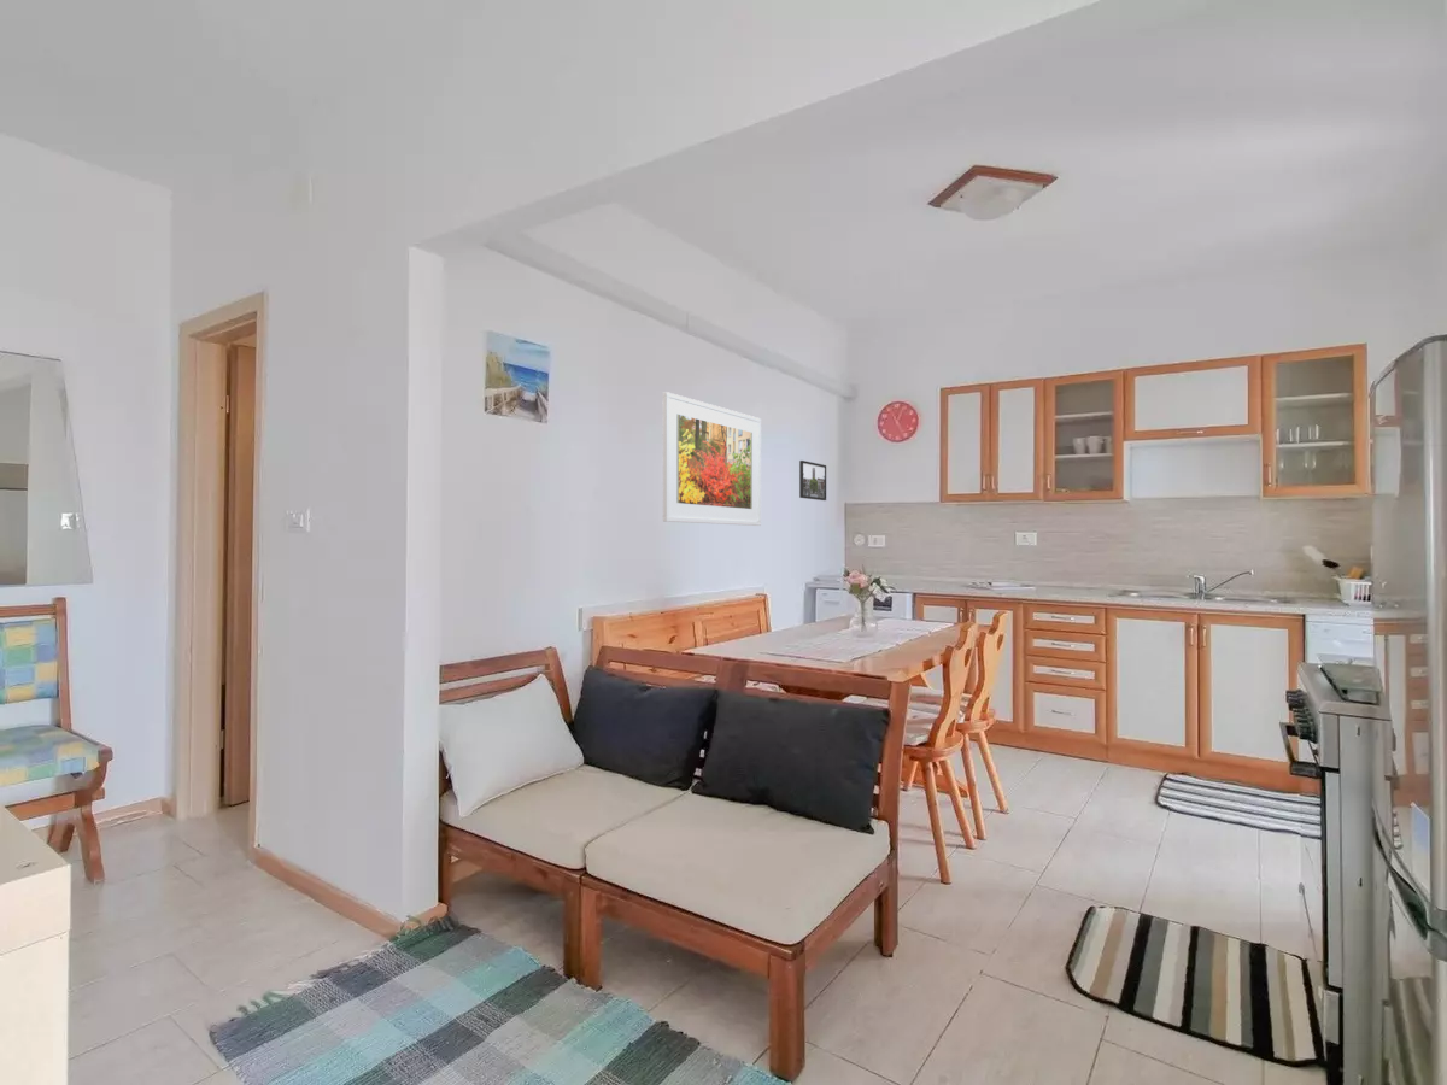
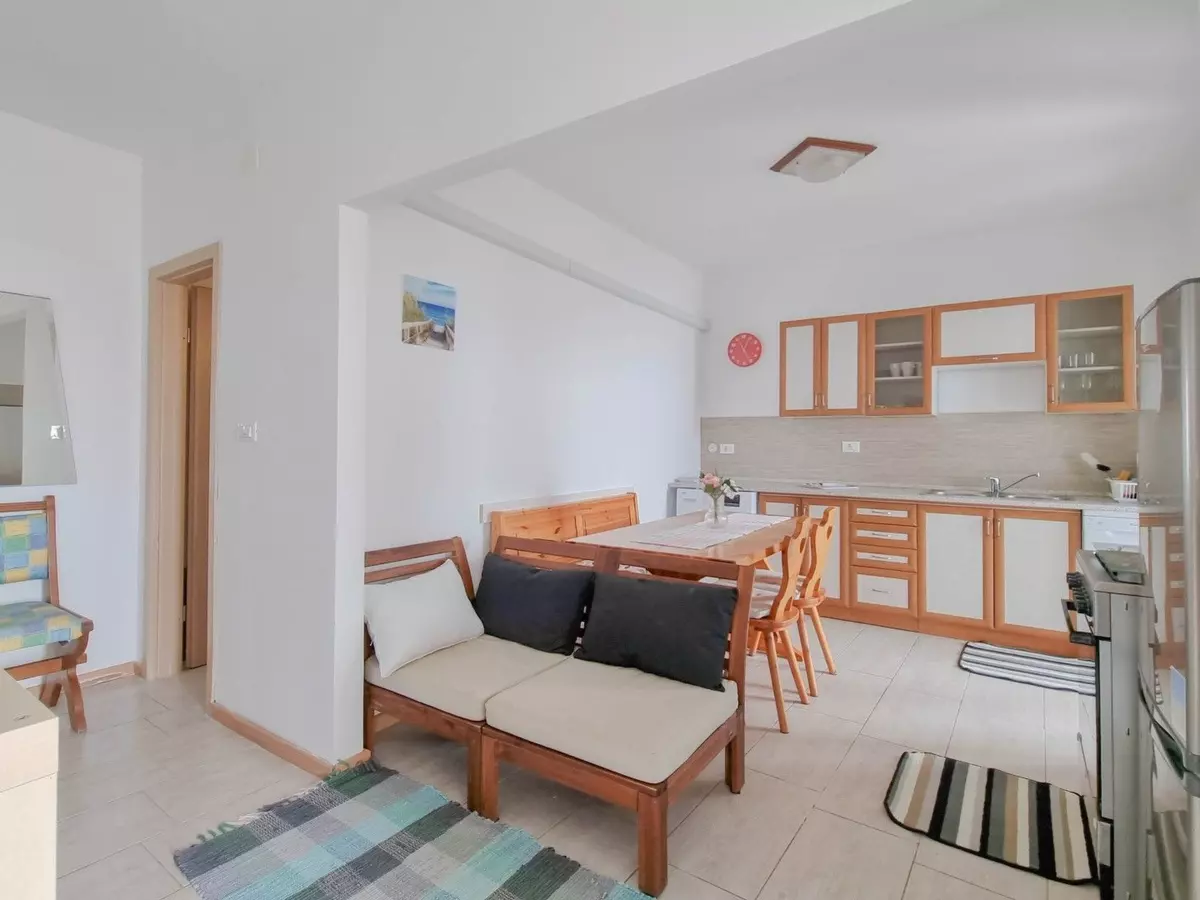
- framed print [798,459,827,502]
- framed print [662,391,762,527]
